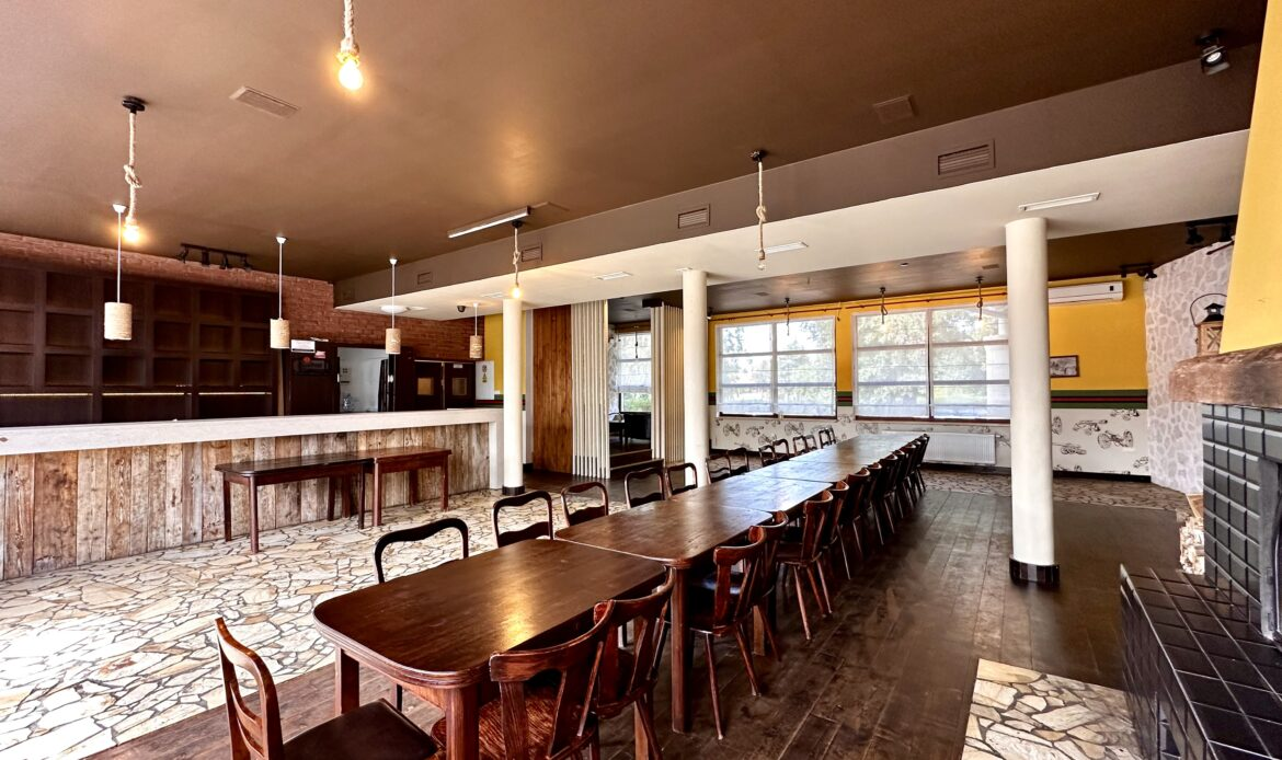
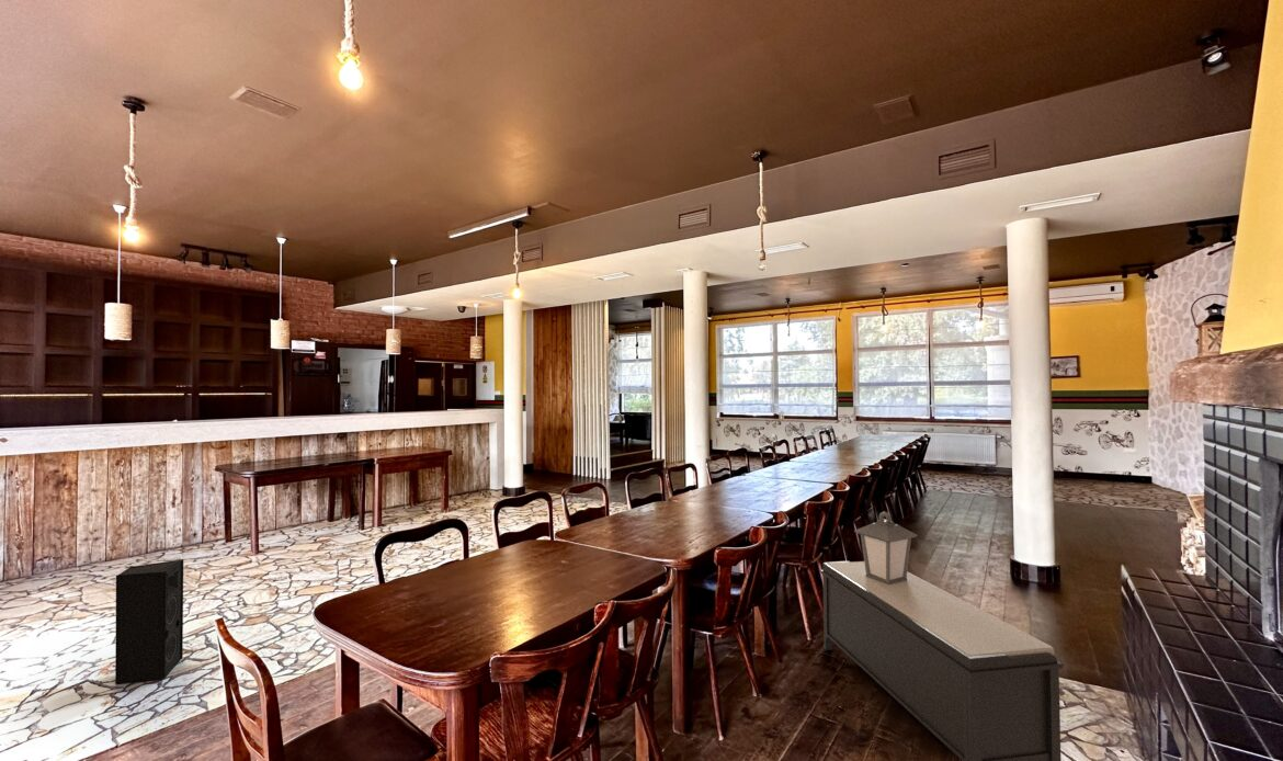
+ lantern [853,511,919,584]
+ speaker [114,558,184,685]
+ bench [819,560,1065,761]
